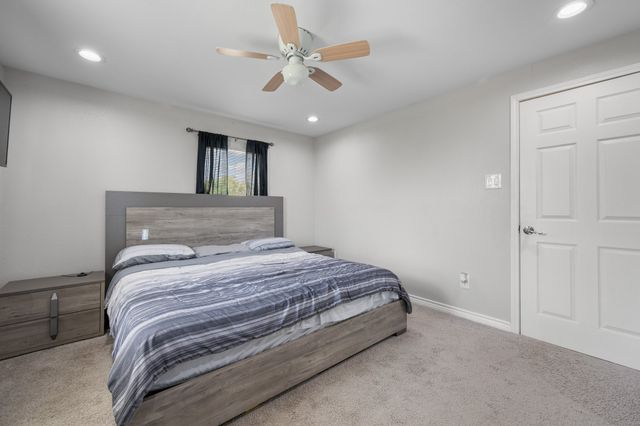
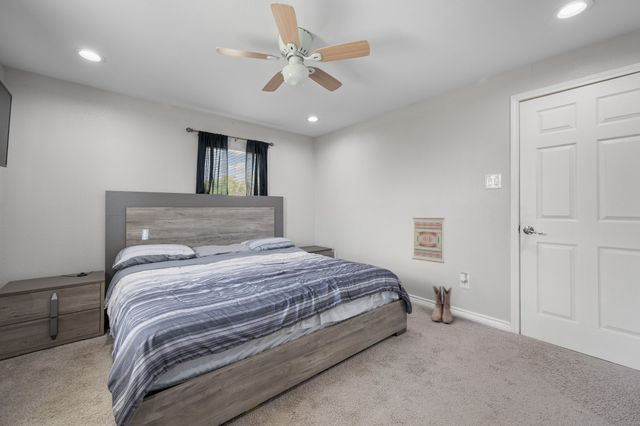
+ boots [431,284,453,324]
+ wall art [412,217,445,264]
